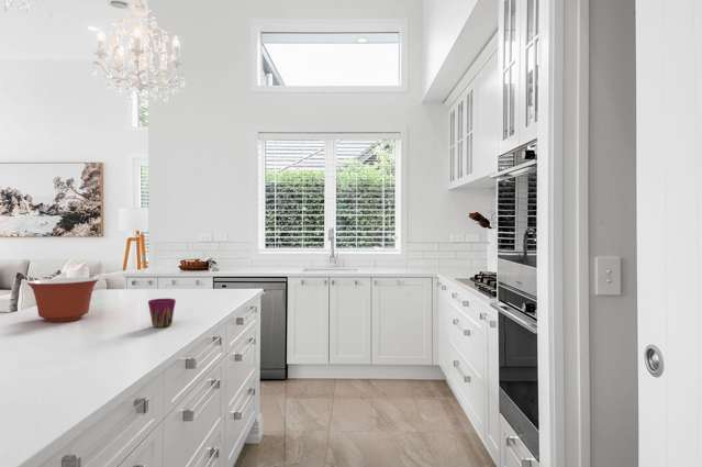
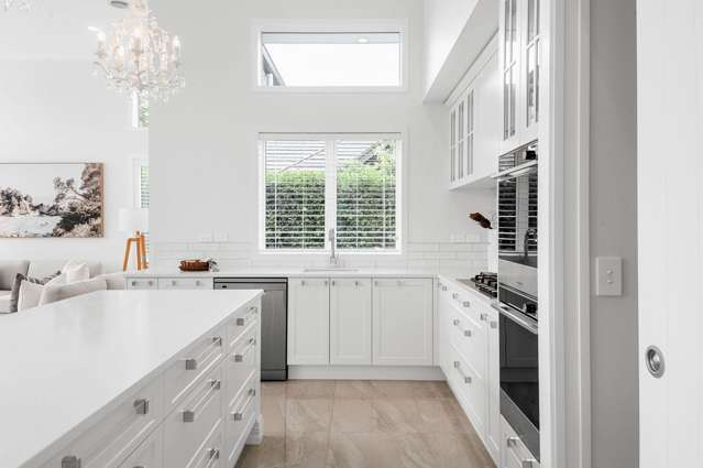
- mixing bowl [26,277,100,323]
- cup [147,298,177,329]
